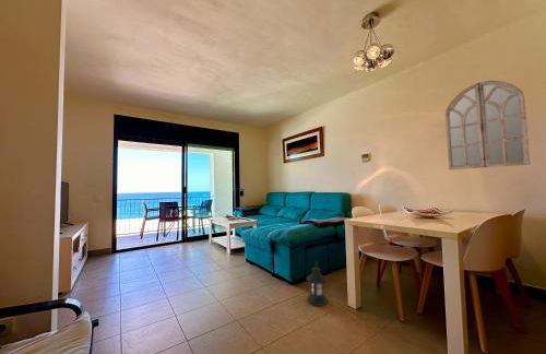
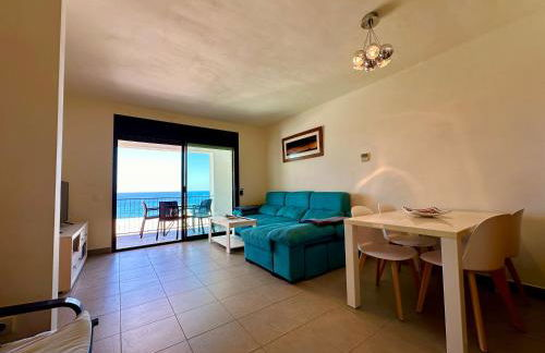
- home mirror [444,80,531,170]
- lantern [305,260,329,307]
